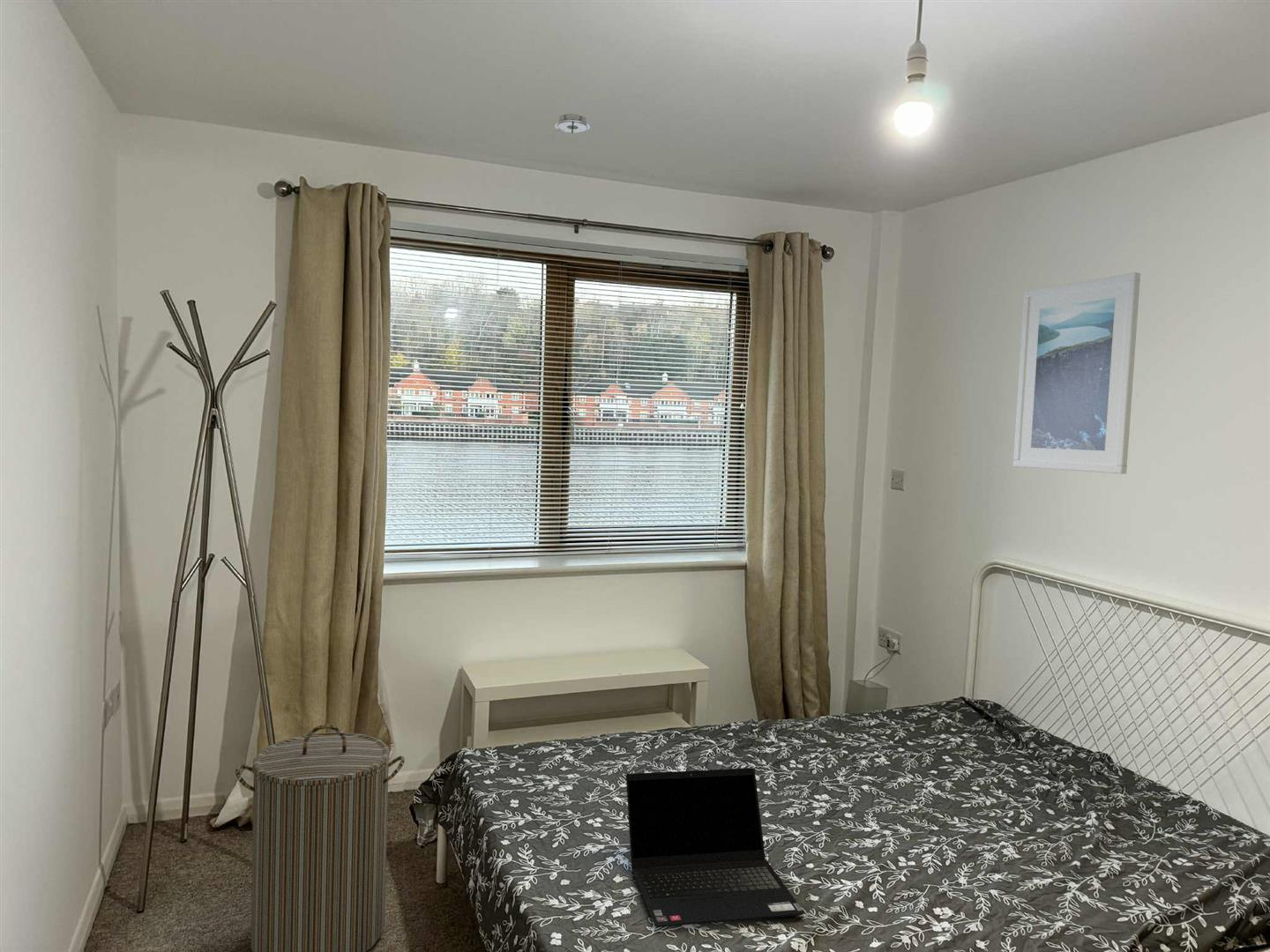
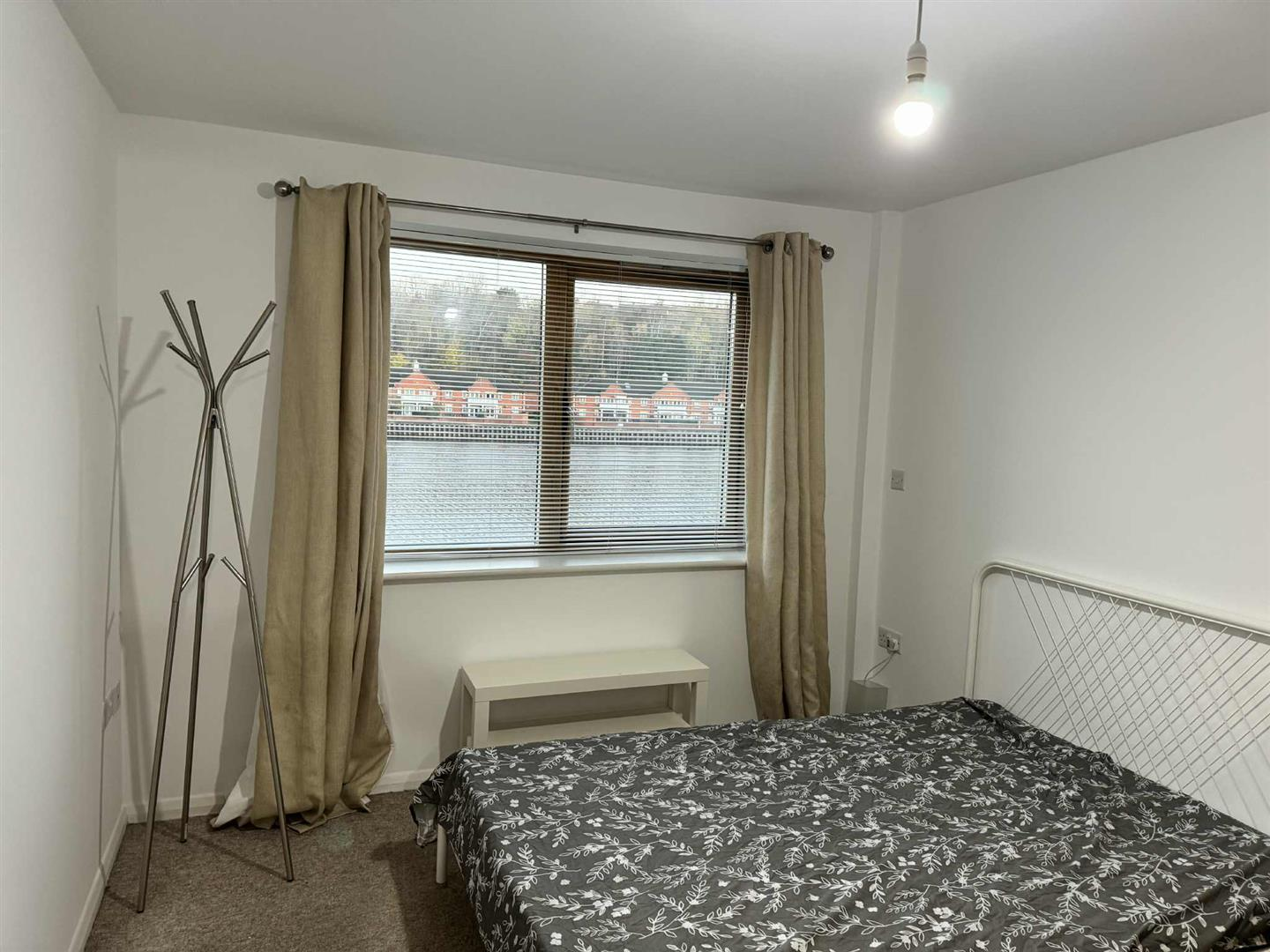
- smoke detector [553,112,591,134]
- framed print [1012,271,1141,475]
- laptop computer [625,767,805,928]
- laundry hamper [235,724,406,952]
